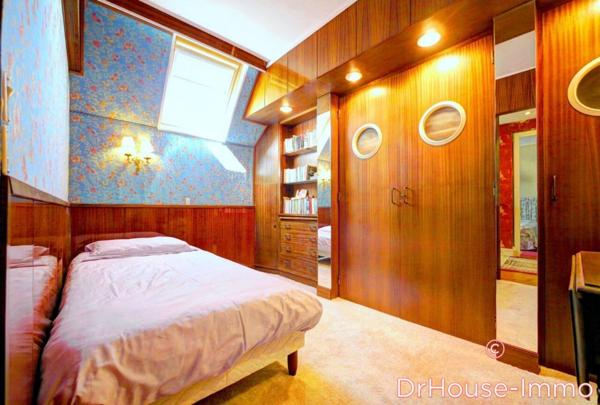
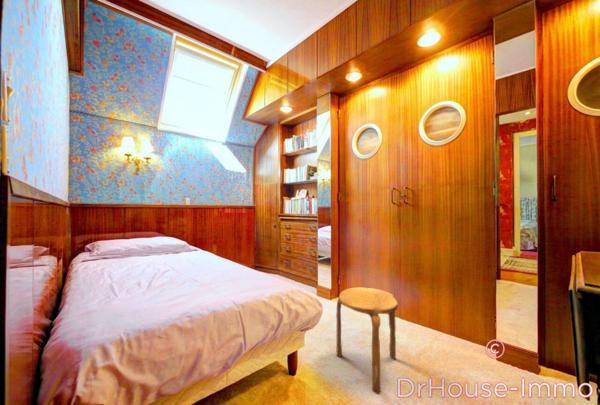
+ stool [335,286,399,395]
